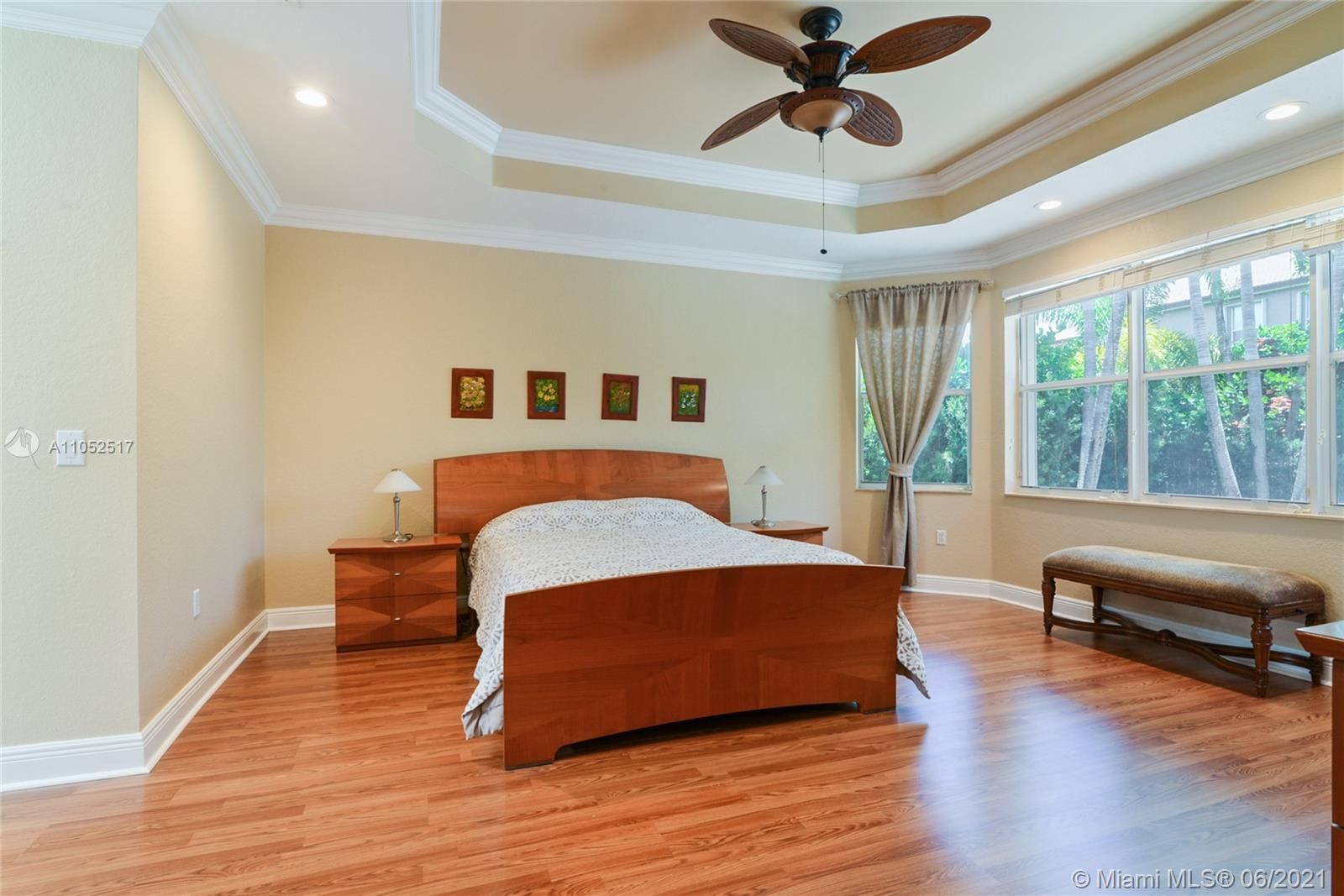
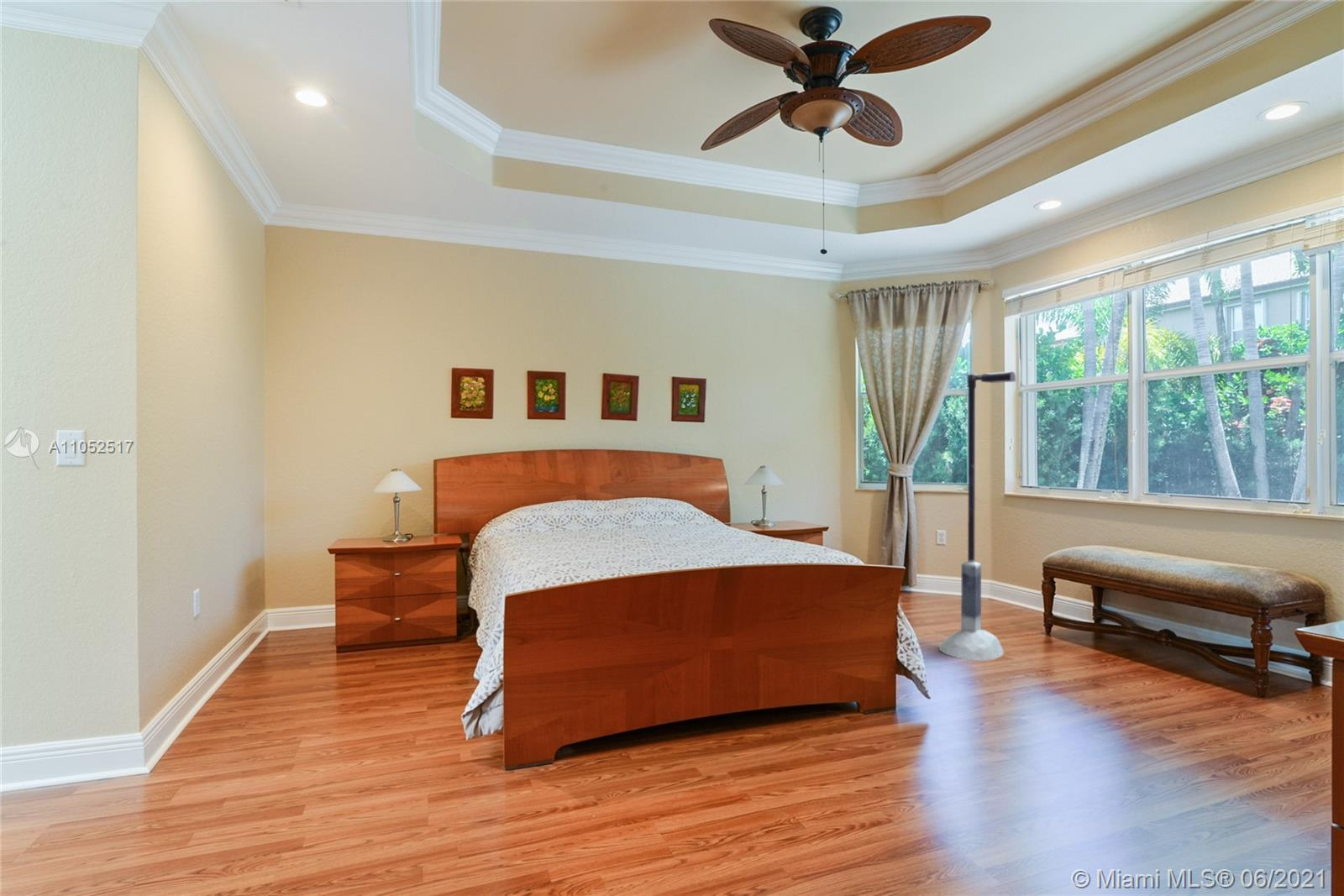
+ floor lamp [938,370,1016,662]
